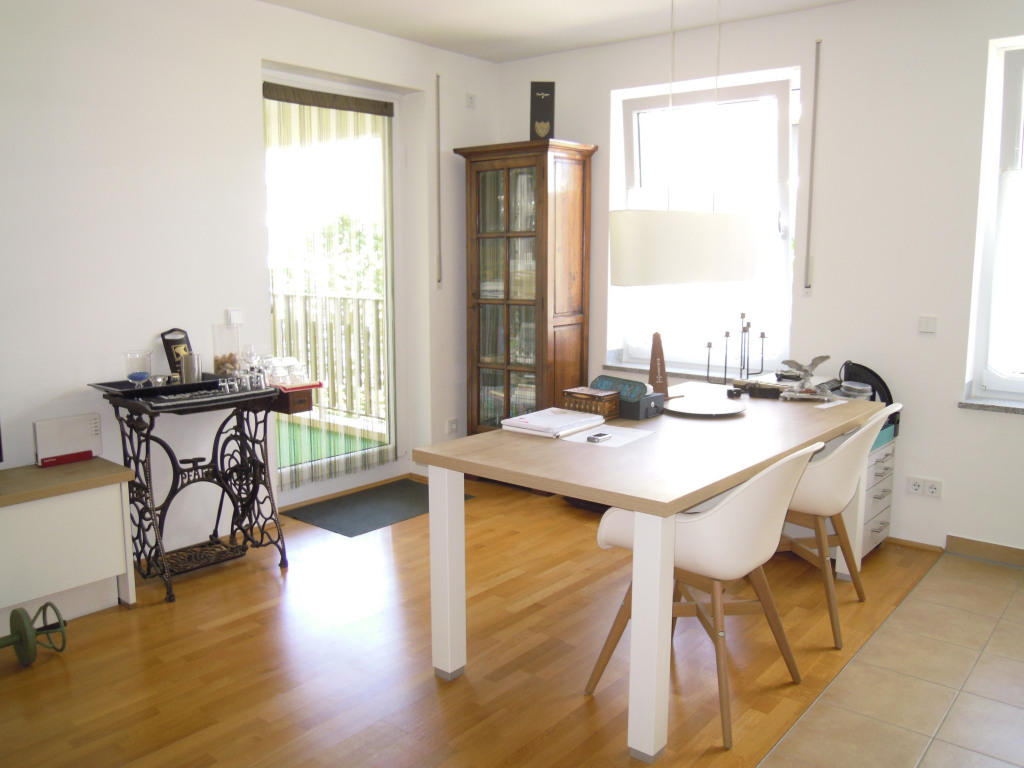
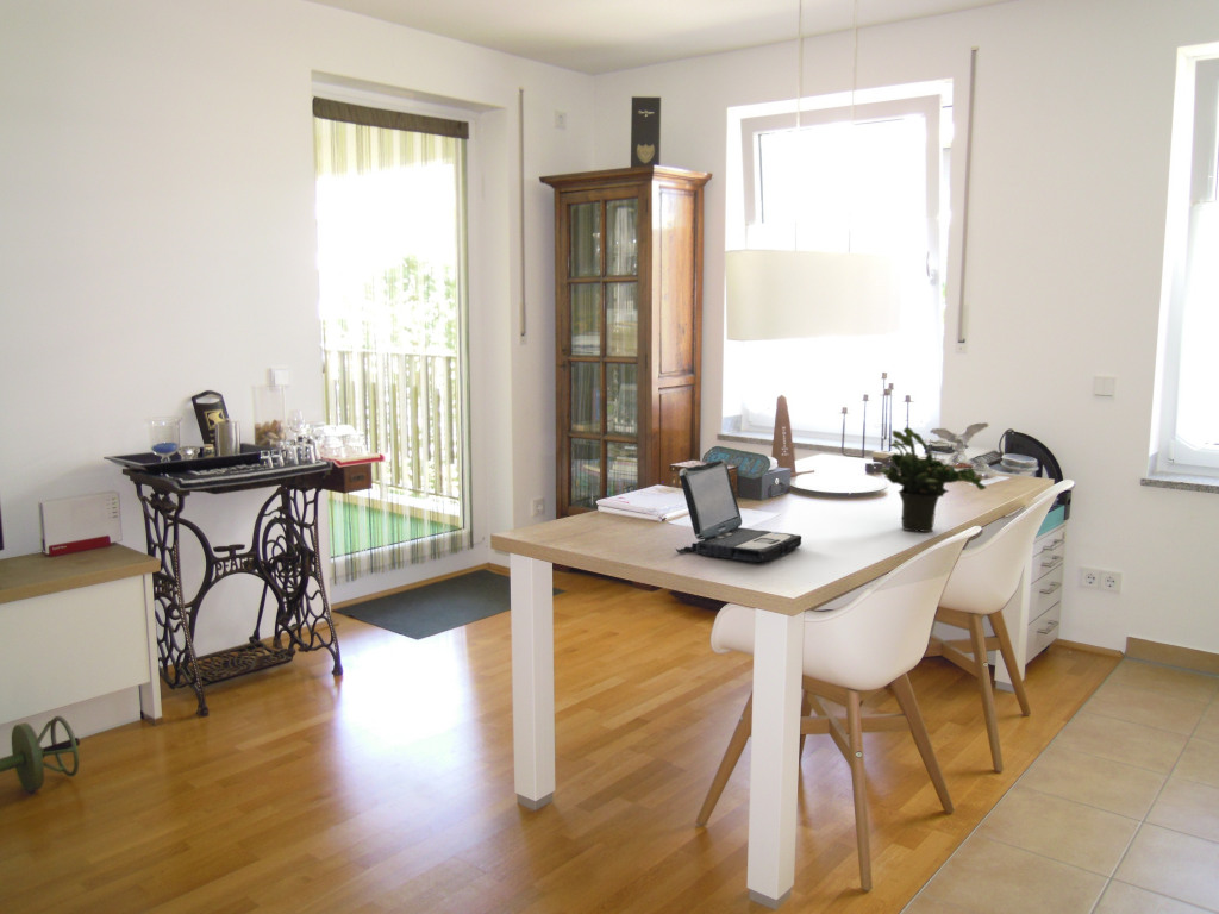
+ potted plant [879,426,987,533]
+ laptop [675,458,802,563]
